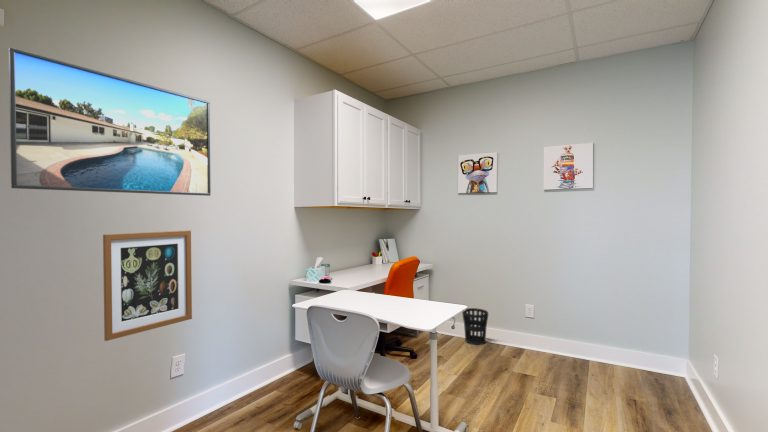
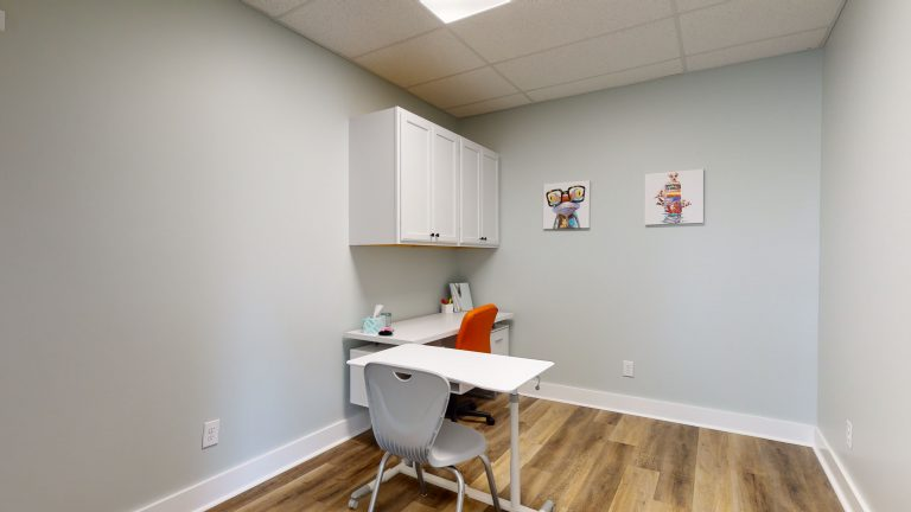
- wastebasket [461,307,489,346]
- wall art [102,229,193,342]
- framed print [8,46,212,197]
